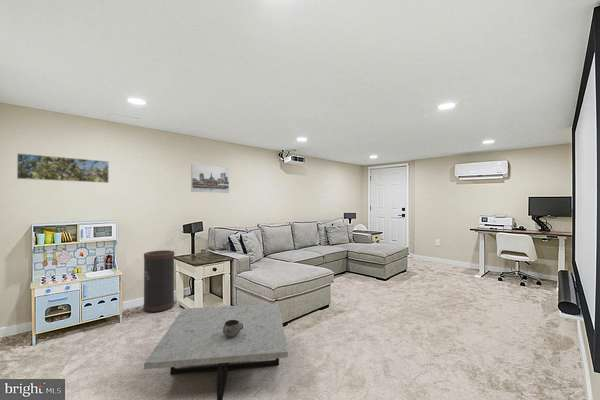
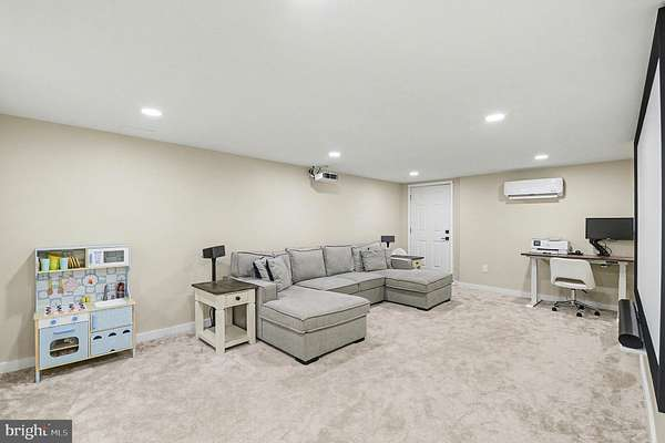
- trash can [142,249,175,313]
- coffee table [143,302,289,400]
- decorative bowl [223,320,243,337]
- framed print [190,163,230,194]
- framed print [16,152,110,184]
